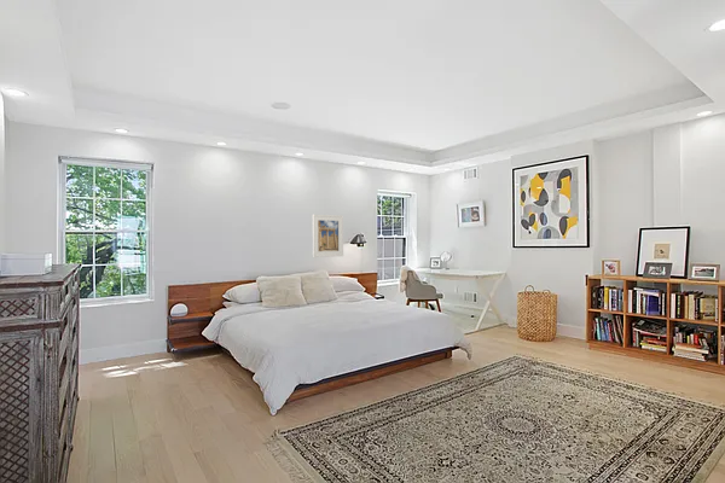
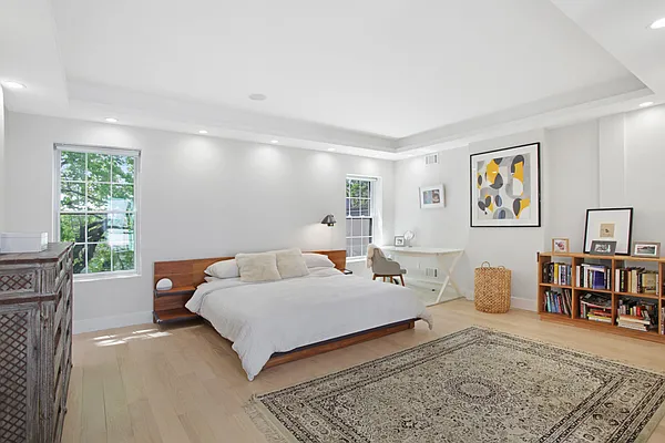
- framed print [312,214,344,258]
